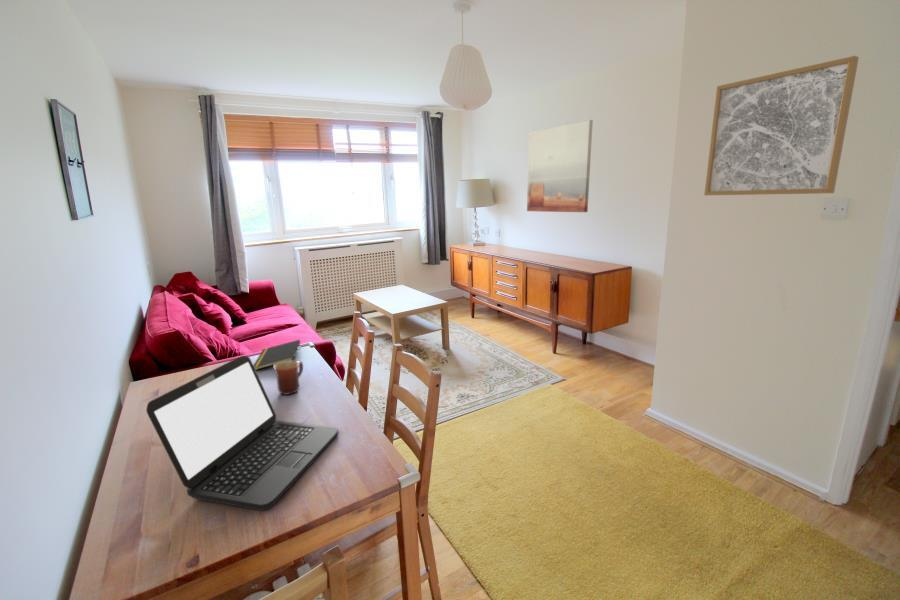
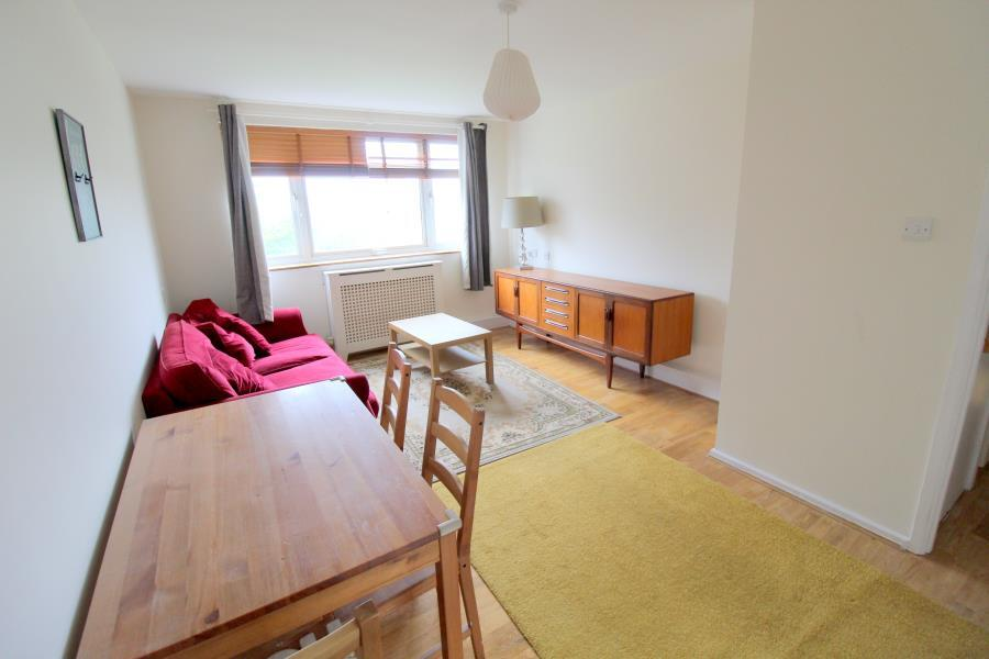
- mug [272,360,304,396]
- wall art [703,55,860,196]
- notepad [253,339,301,371]
- laptop [145,355,339,512]
- wall art [526,119,594,213]
